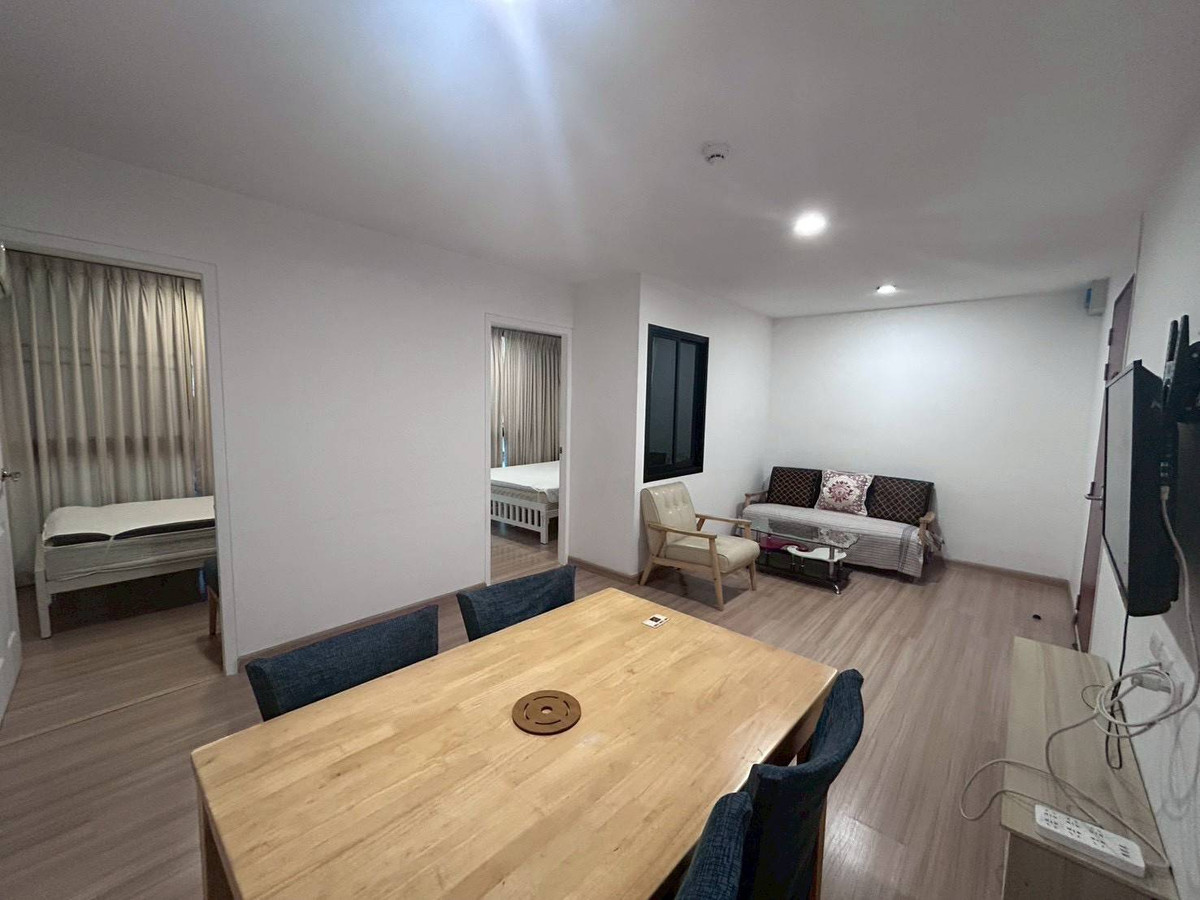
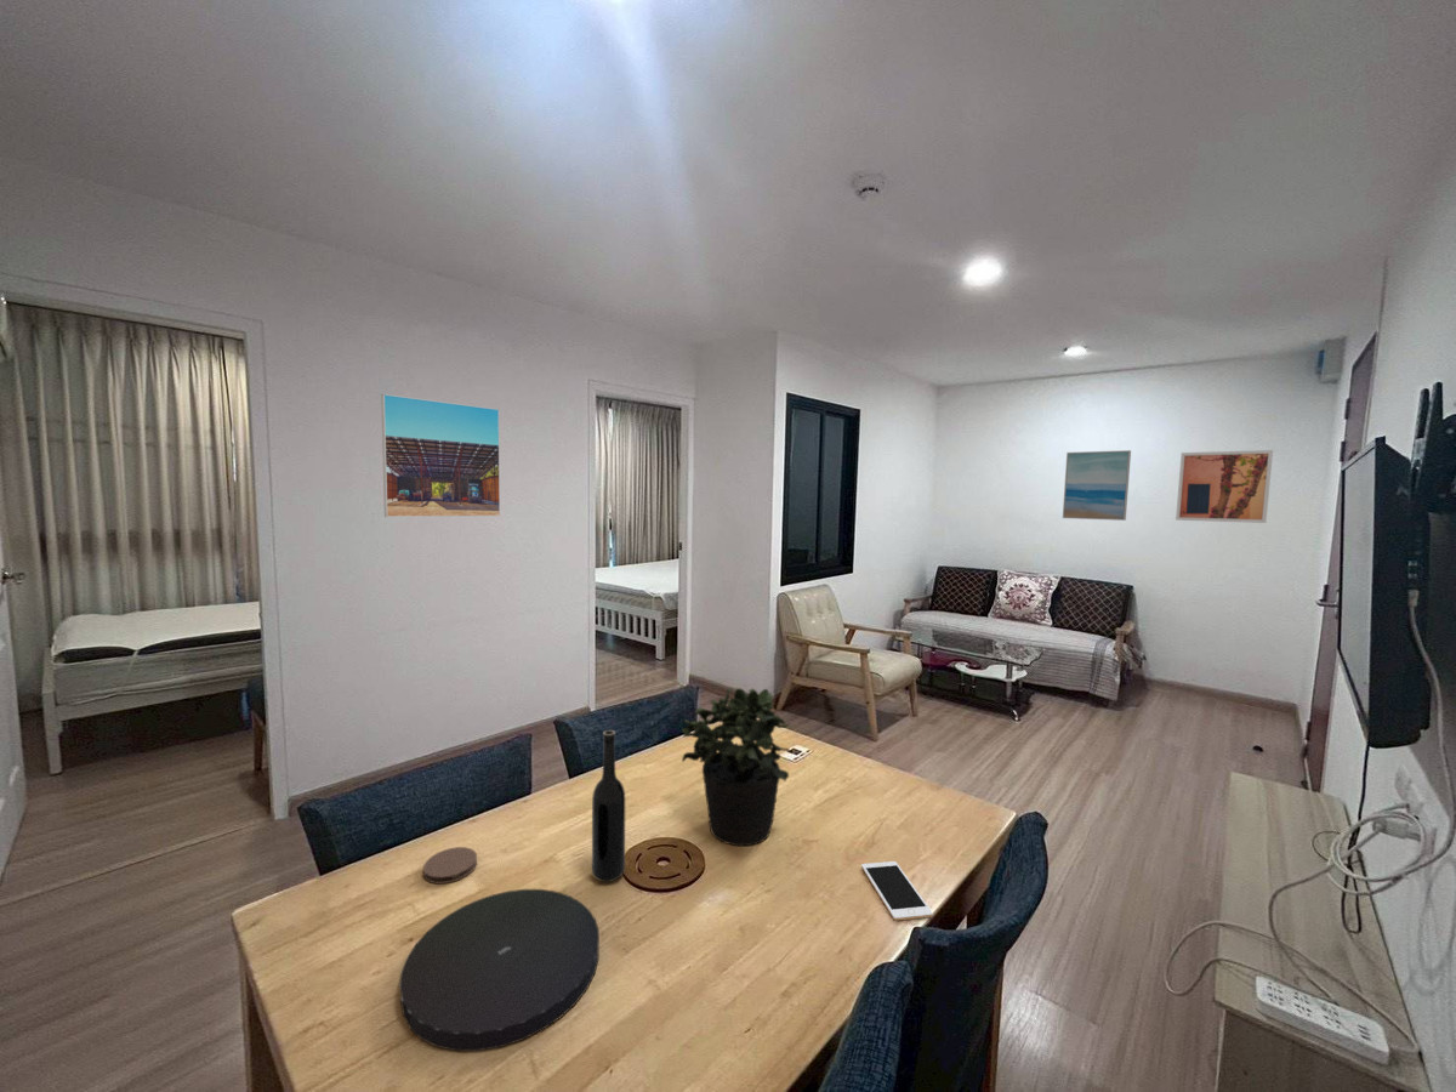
+ plate [398,888,601,1052]
+ potted plant [681,687,792,847]
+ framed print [380,393,501,518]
+ wall art [1062,449,1132,522]
+ coaster [422,846,478,885]
+ wall art [1175,449,1274,524]
+ bottle [591,729,626,883]
+ cell phone [860,860,934,922]
